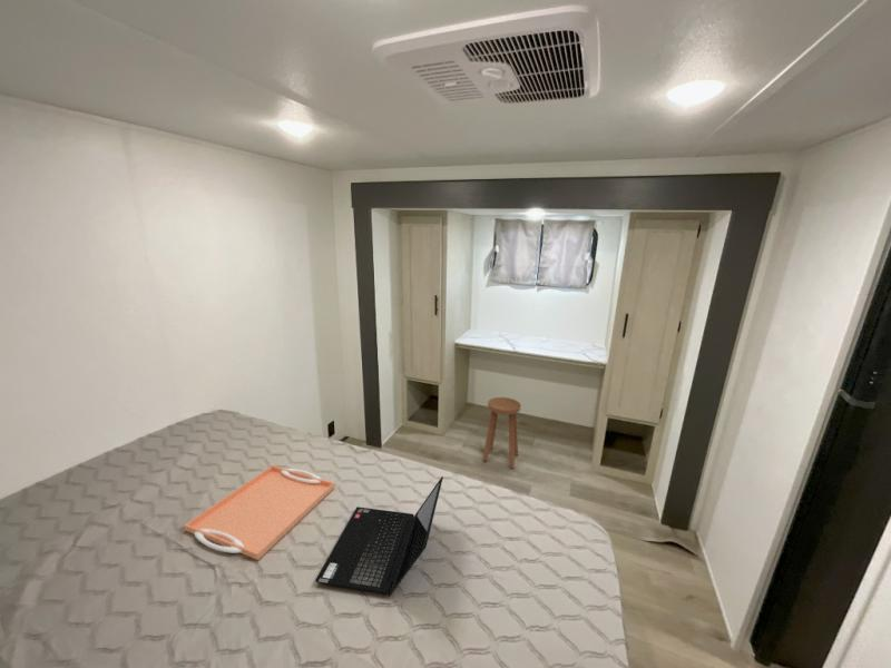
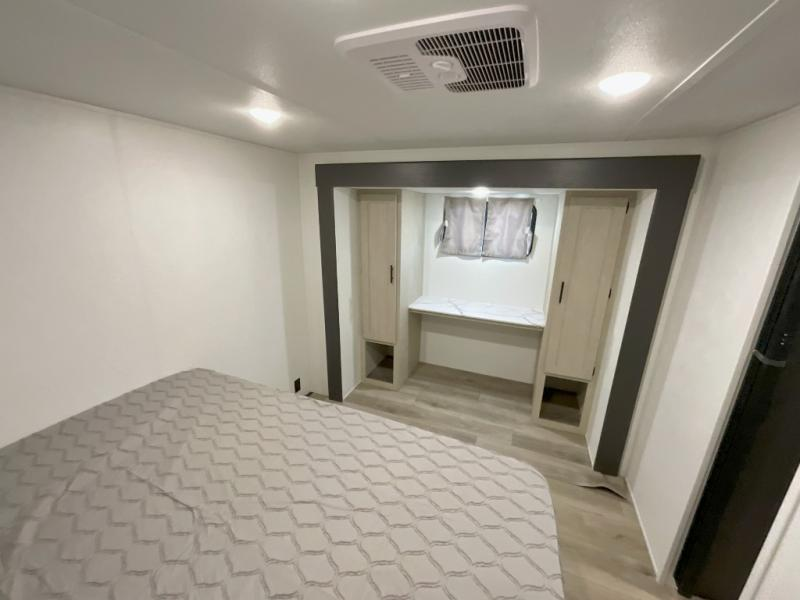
- stool [481,396,522,469]
- serving tray [184,464,336,561]
- laptop computer [314,475,444,598]
